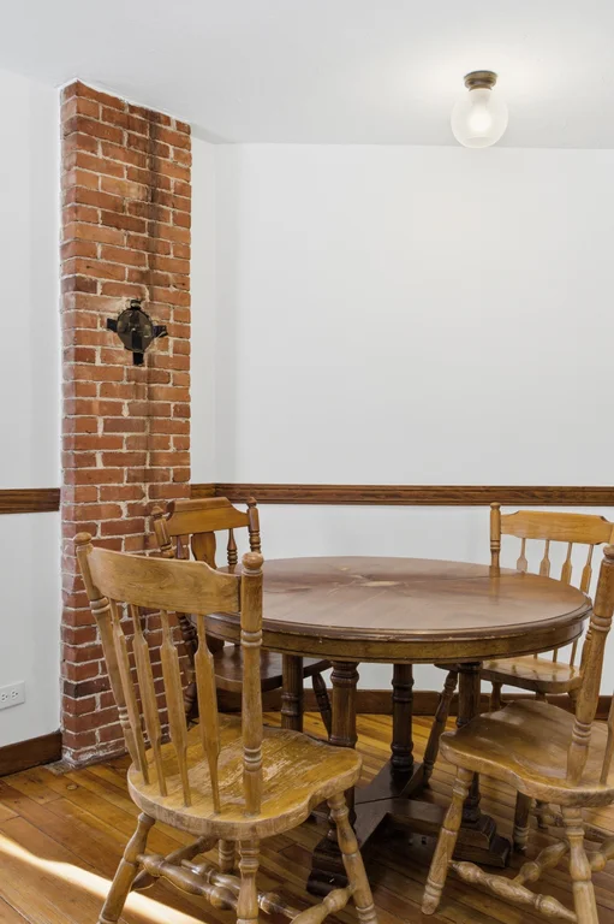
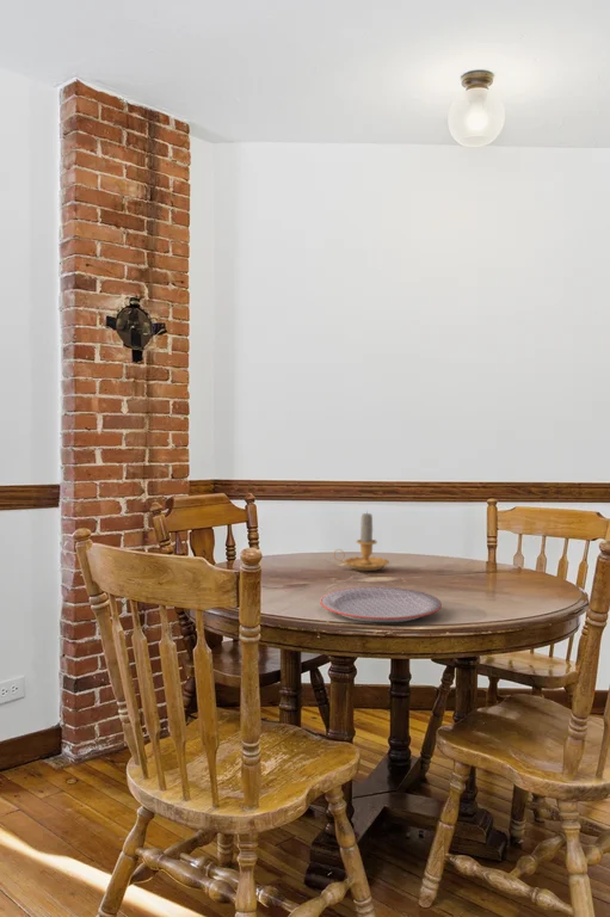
+ plate [319,586,443,623]
+ candle [332,510,390,572]
